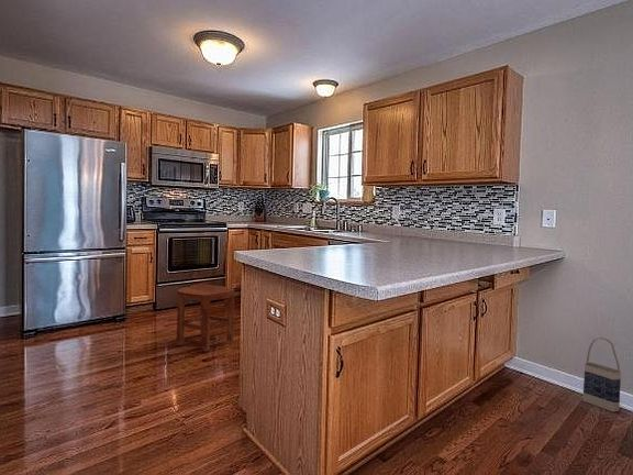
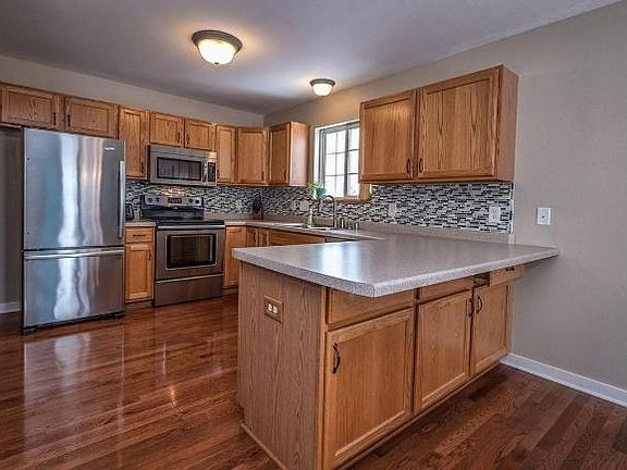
- stool [175,283,235,352]
- bag [581,336,622,413]
